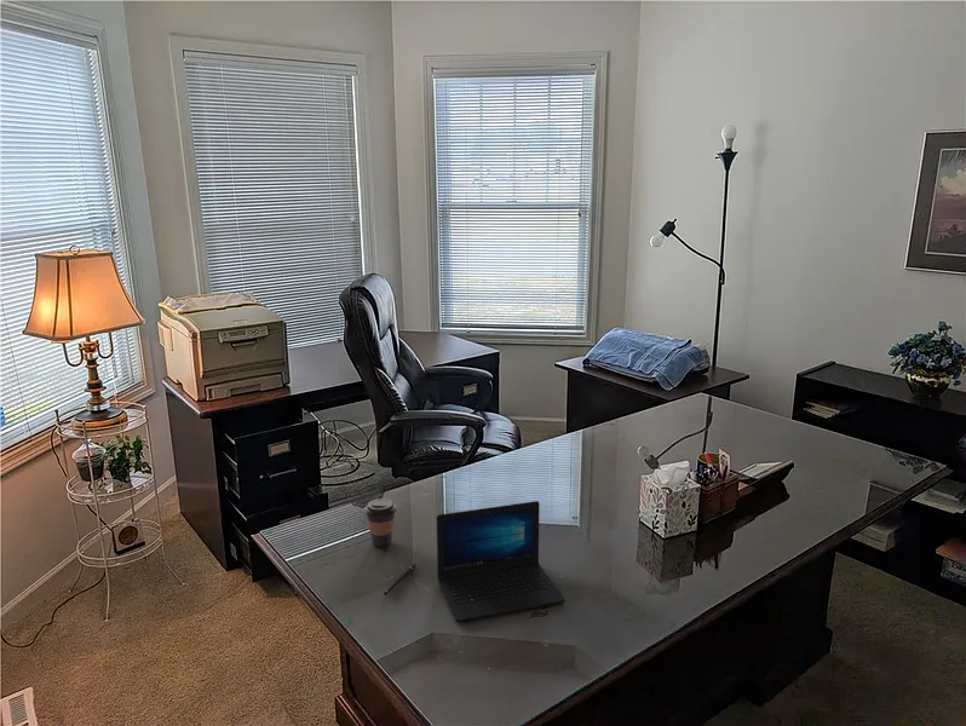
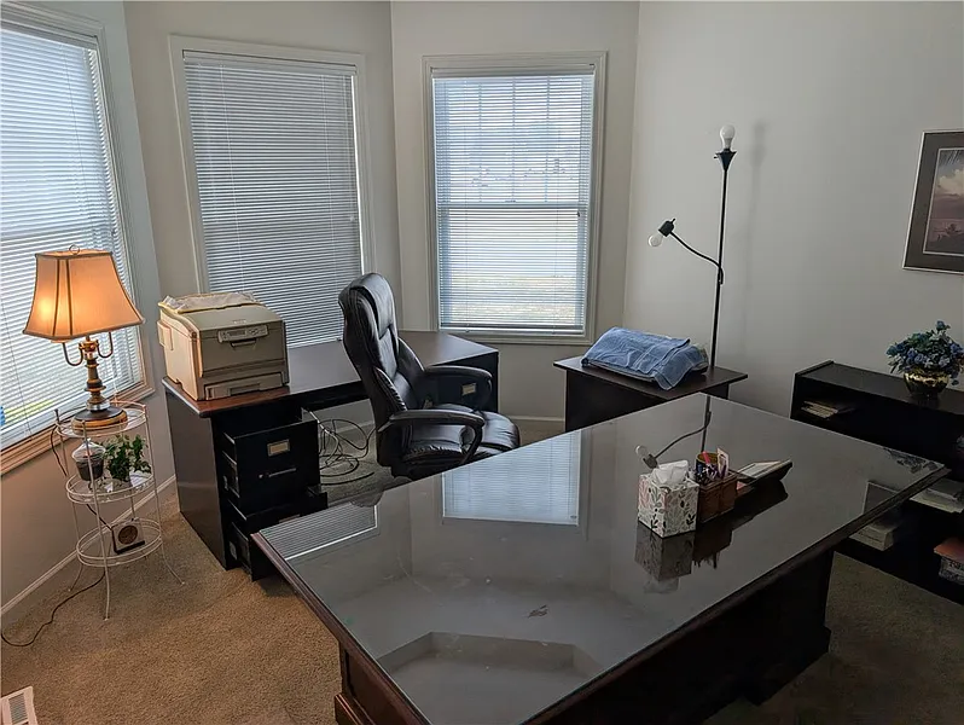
- coffee cup [363,497,398,548]
- pen [383,563,418,597]
- laptop [436,500,565,623]
